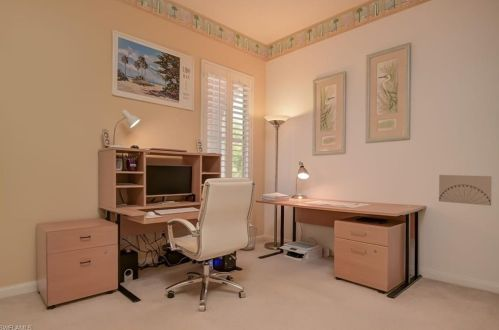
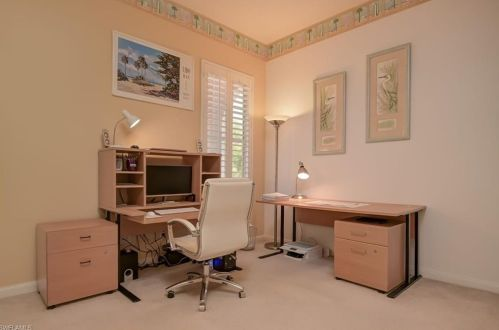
- wall art [438,174,493,207]
